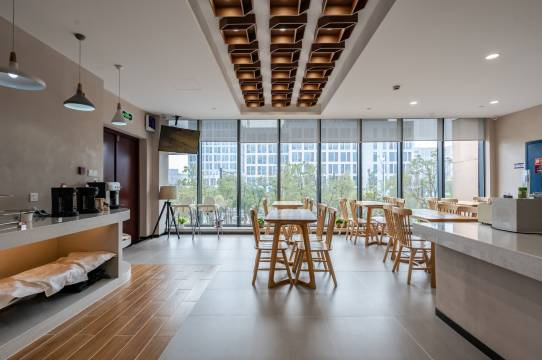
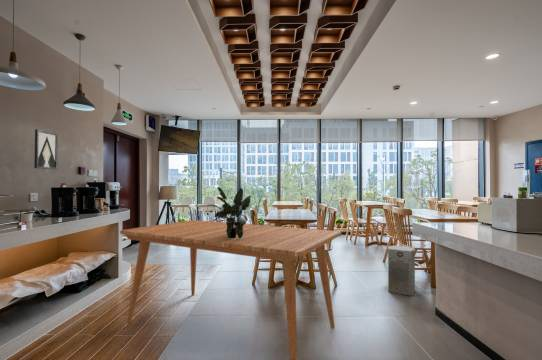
+ fan [387,245,416,297]
+ potted plant [205,186,252,238]
+ wall art [33,128,59,171]
+ dining table [119,219,342,360]
